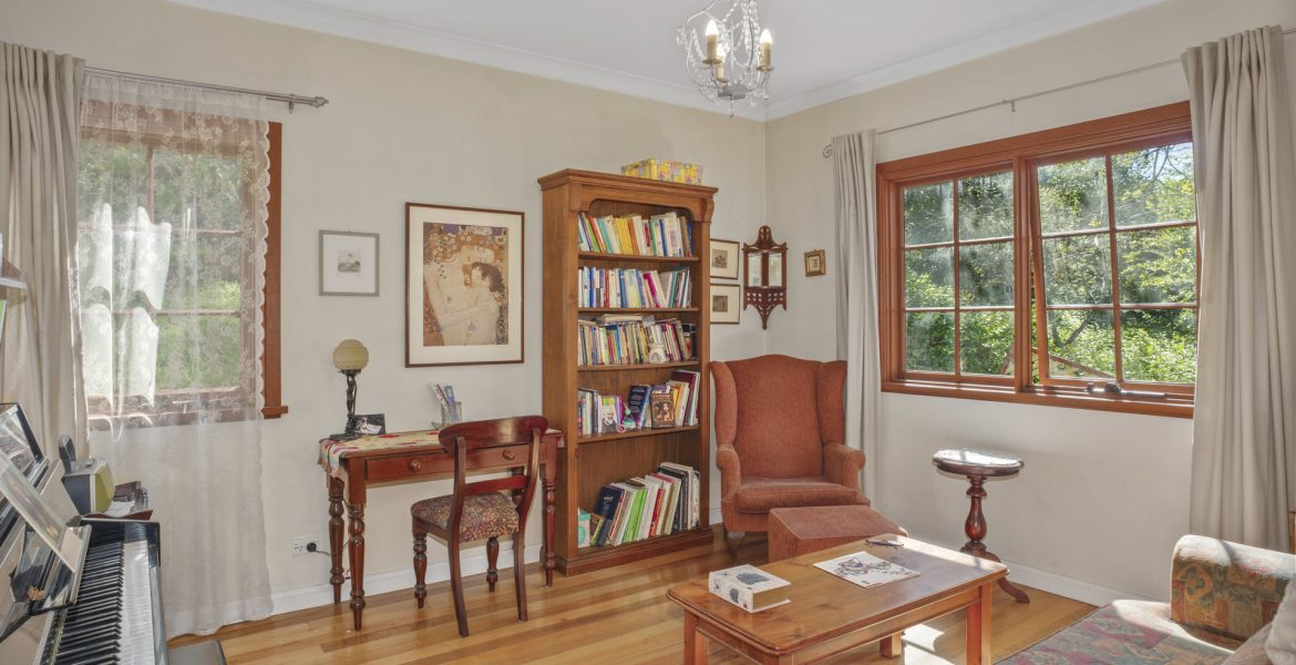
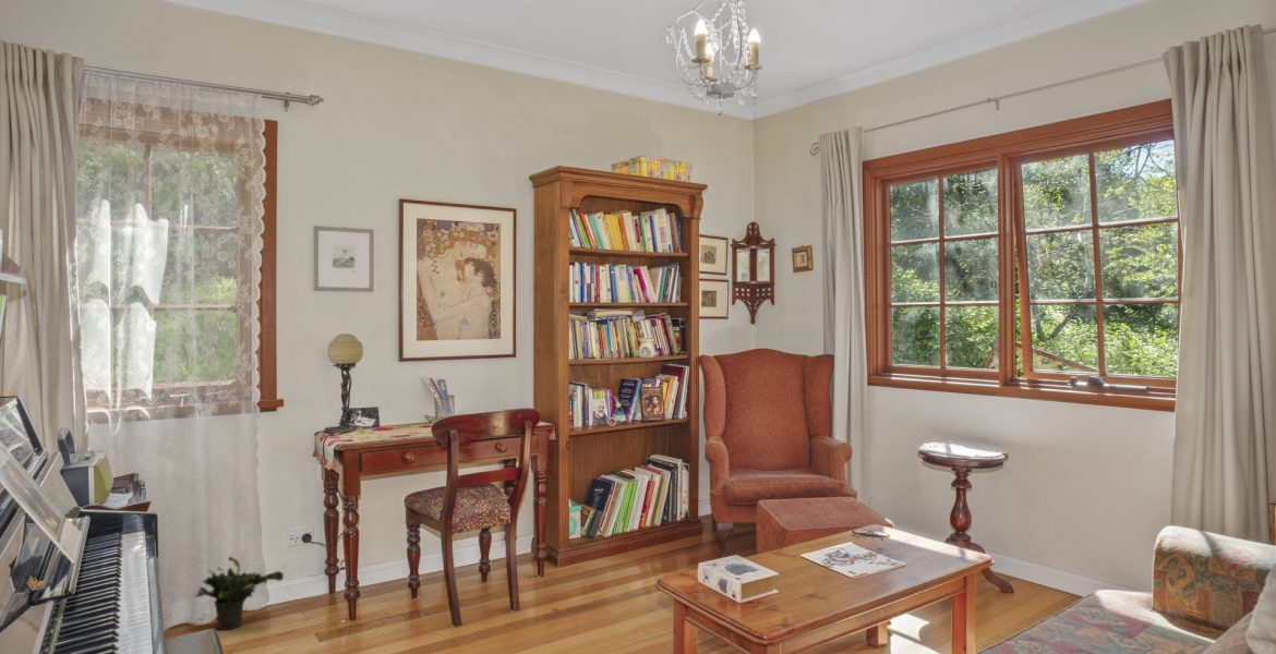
+ potted plant [194,555,285,631]
